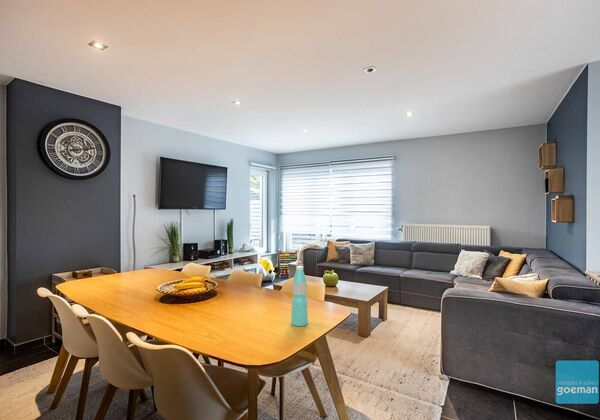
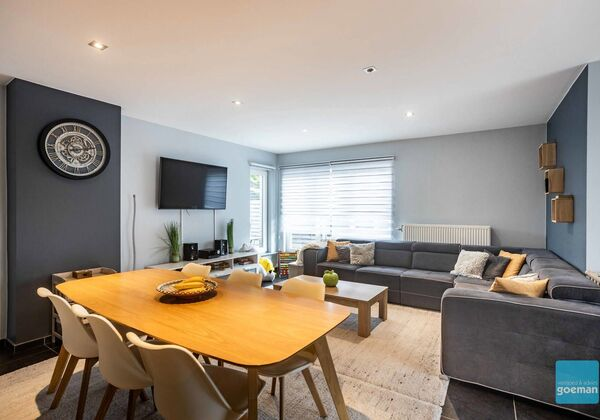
- water bottle [290,265,309,327]
